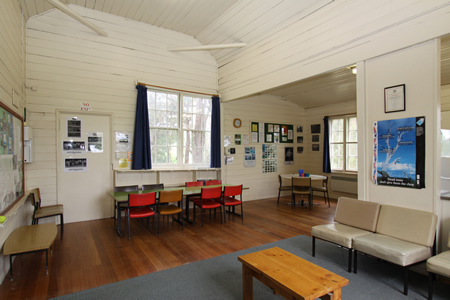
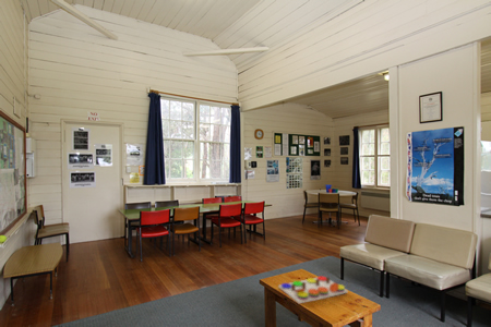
+ board game [277,275,348,304]
